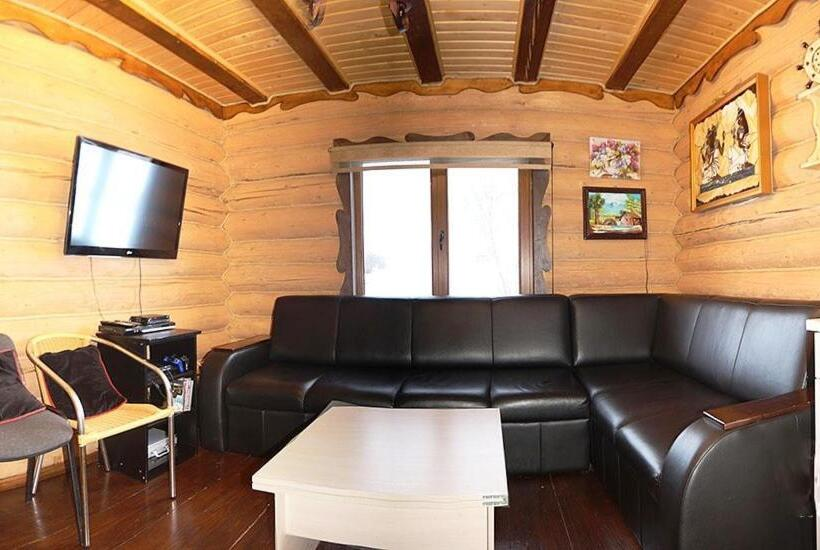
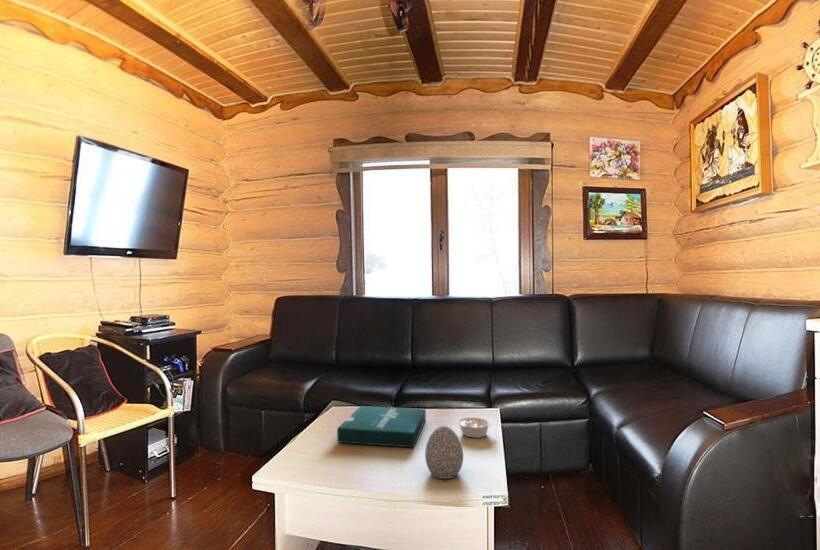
+ pizza box [336,405,427,448]
+ decorative egg [424,425,464,480]
+ legume [456,416,493,439]
